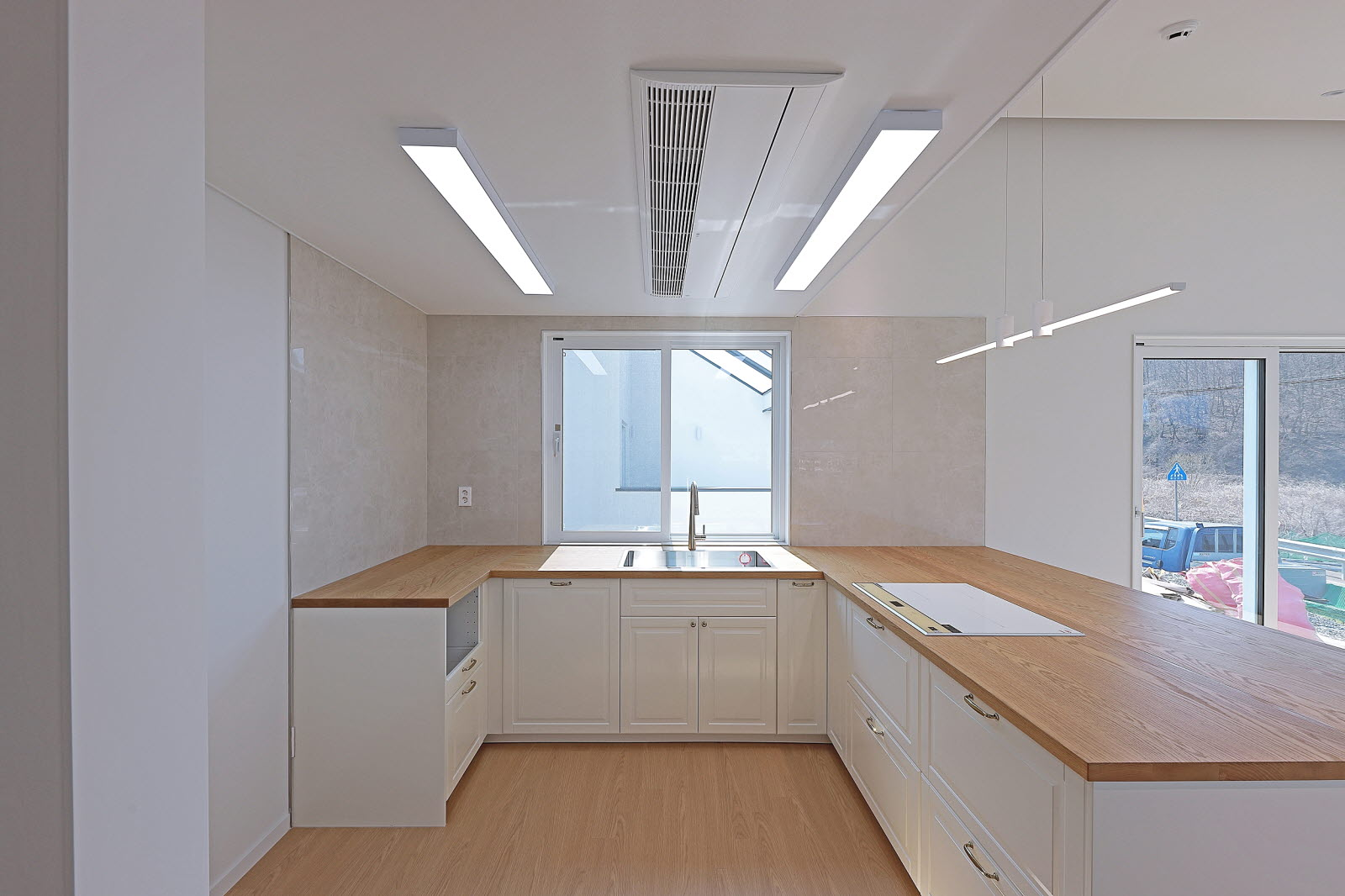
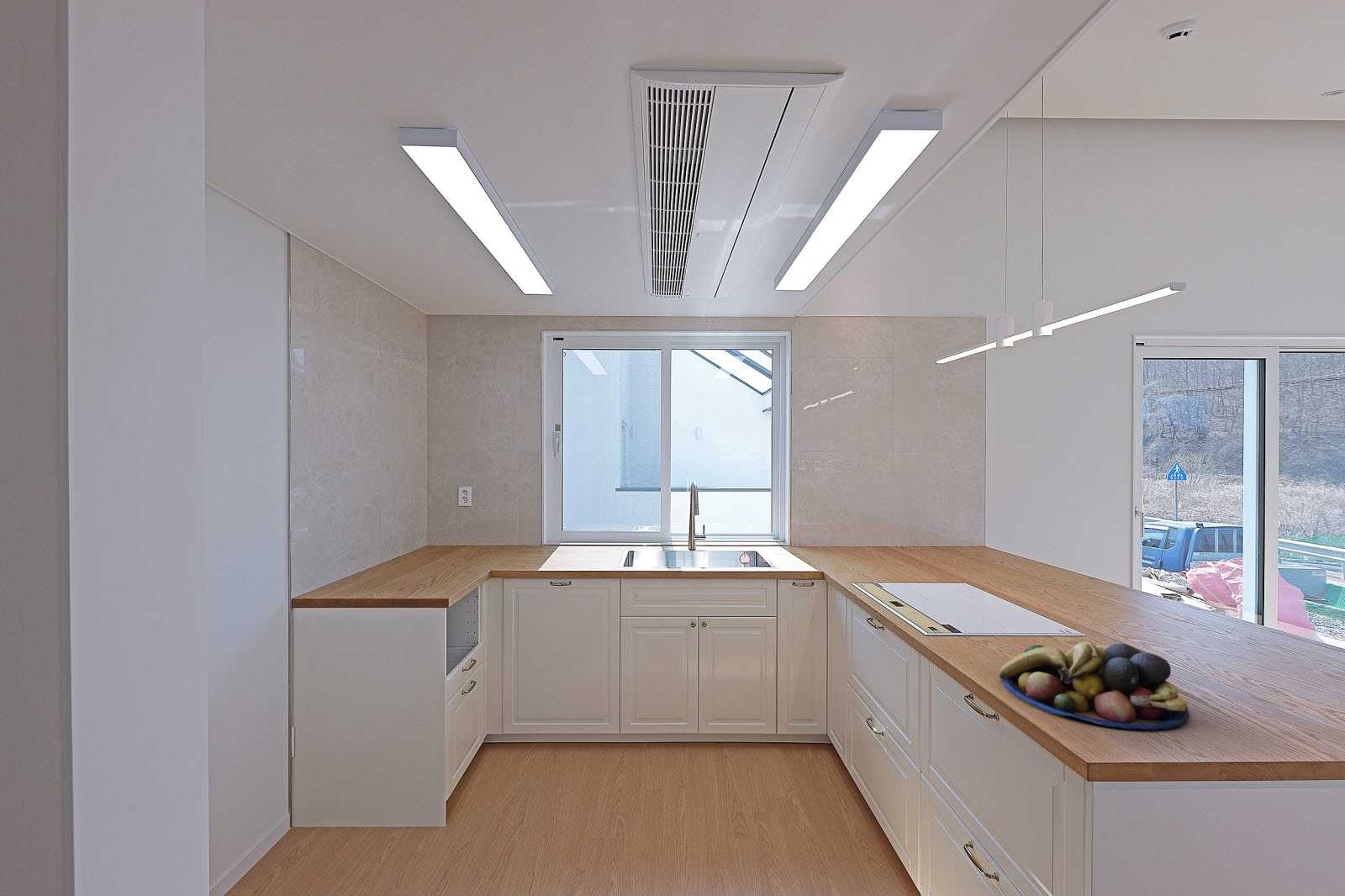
+ fruit bowl [999,640,1190,730]
